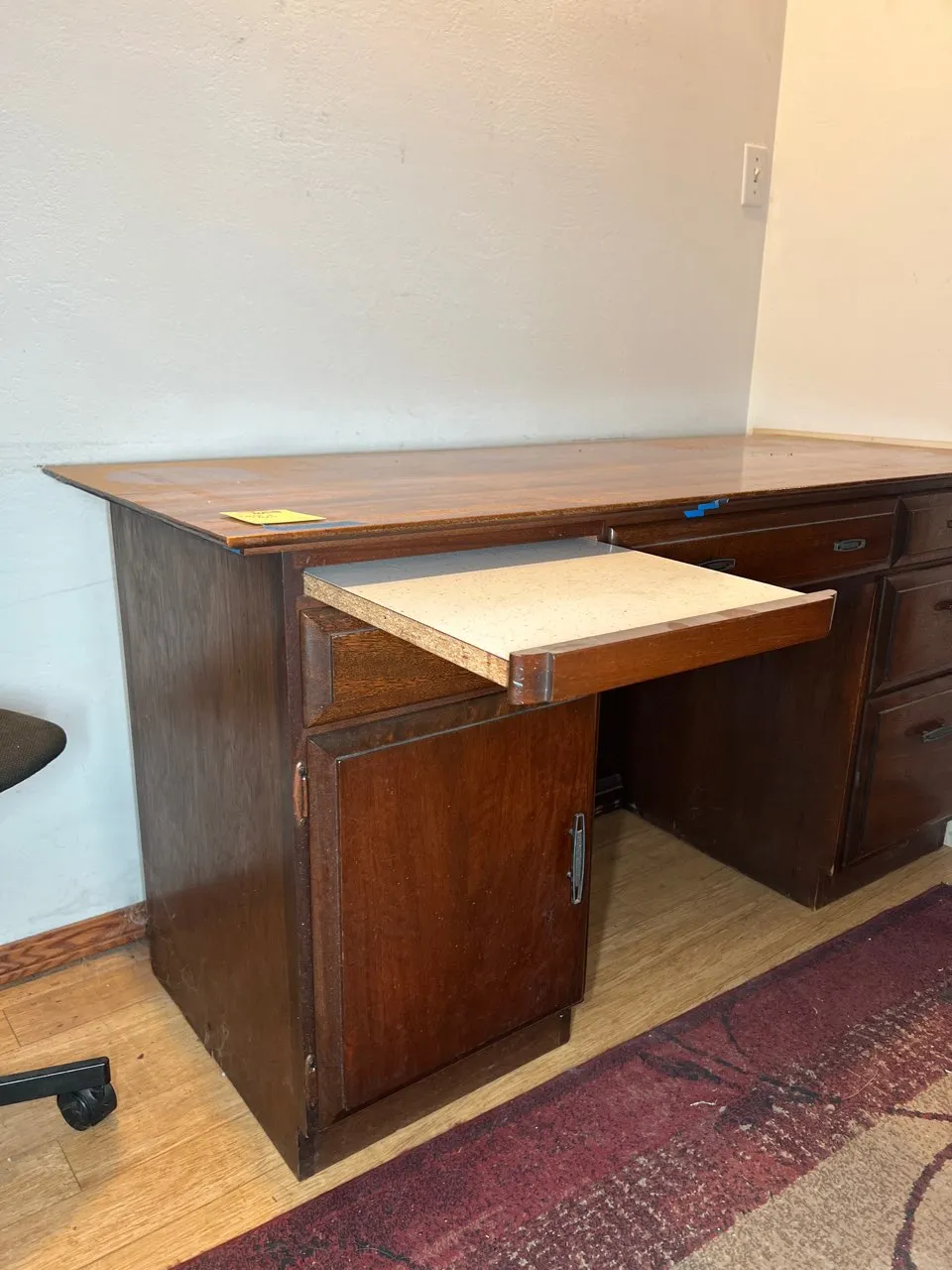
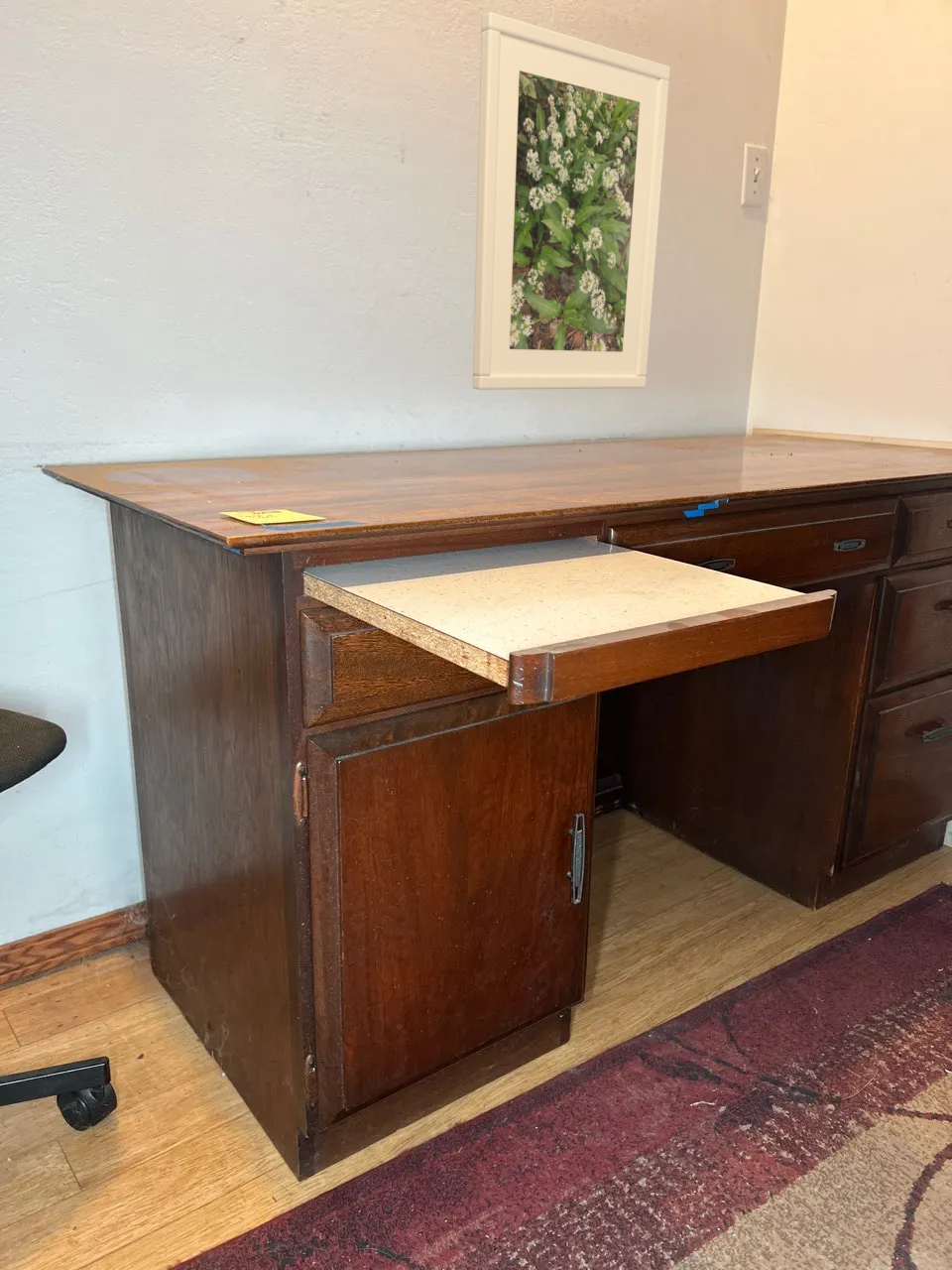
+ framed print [472,11,671,391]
